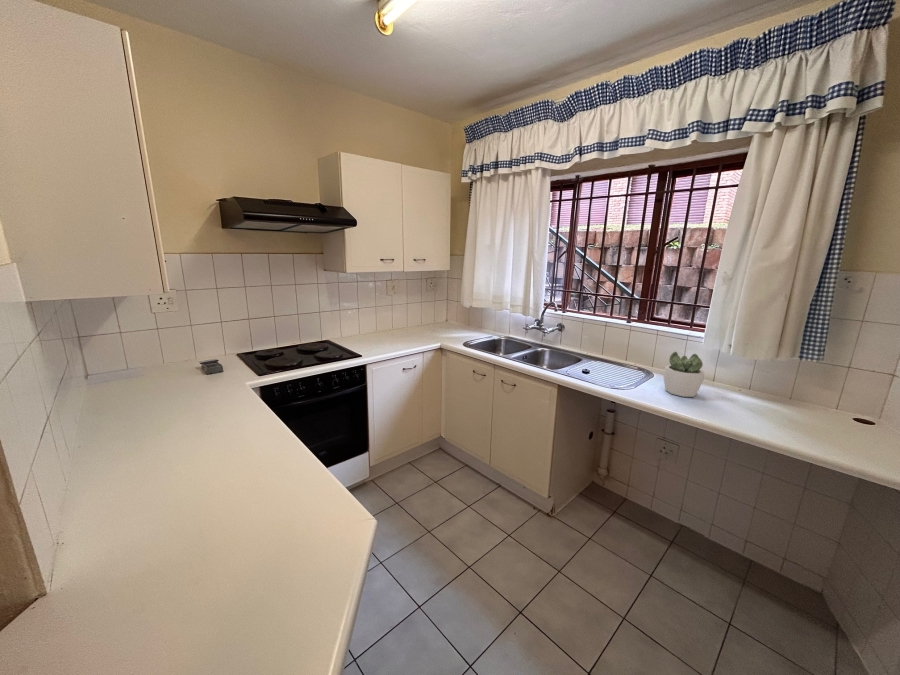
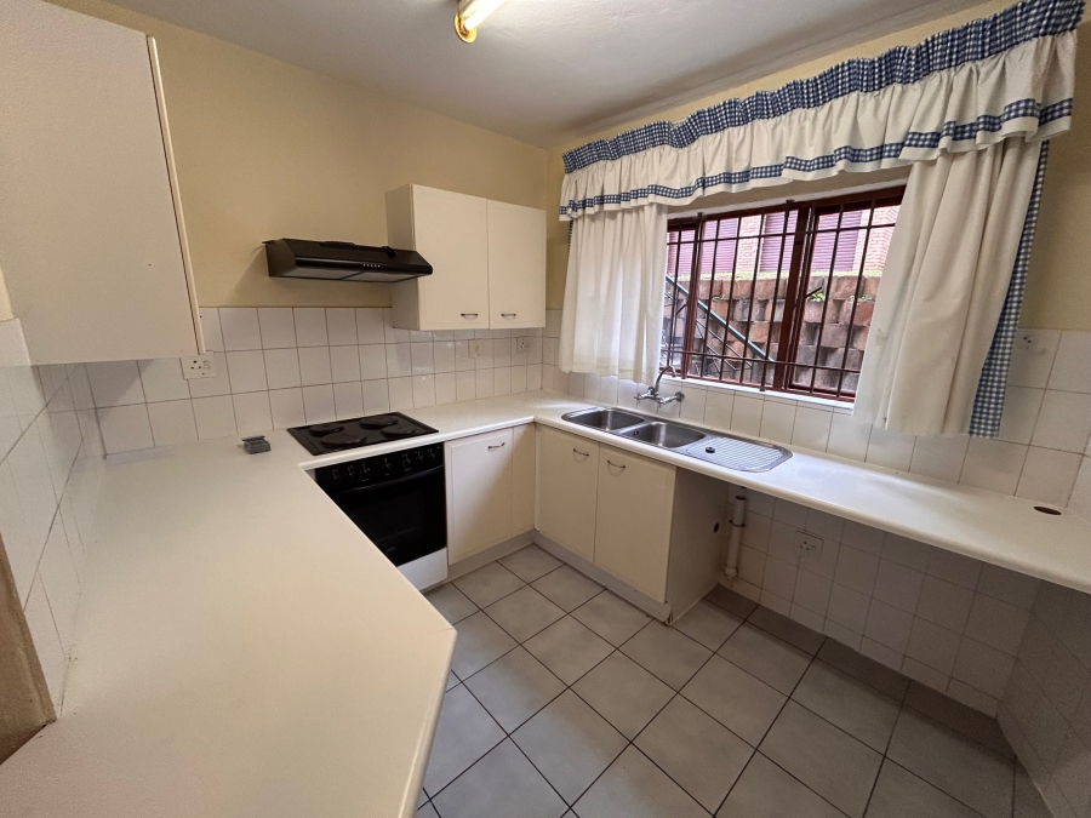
- succulent plant [662,351,705,398]
